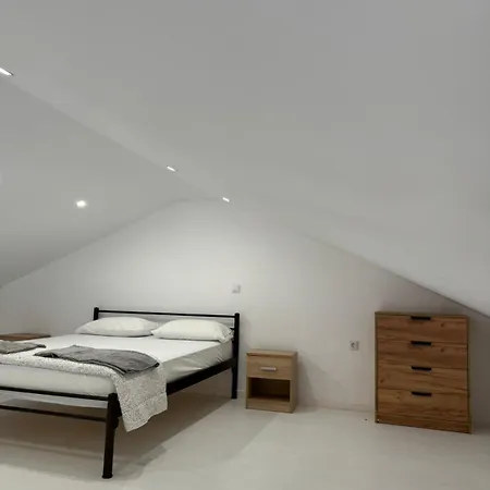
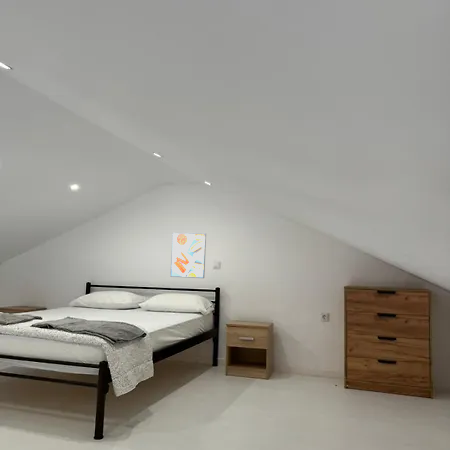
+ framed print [169,232,207,279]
